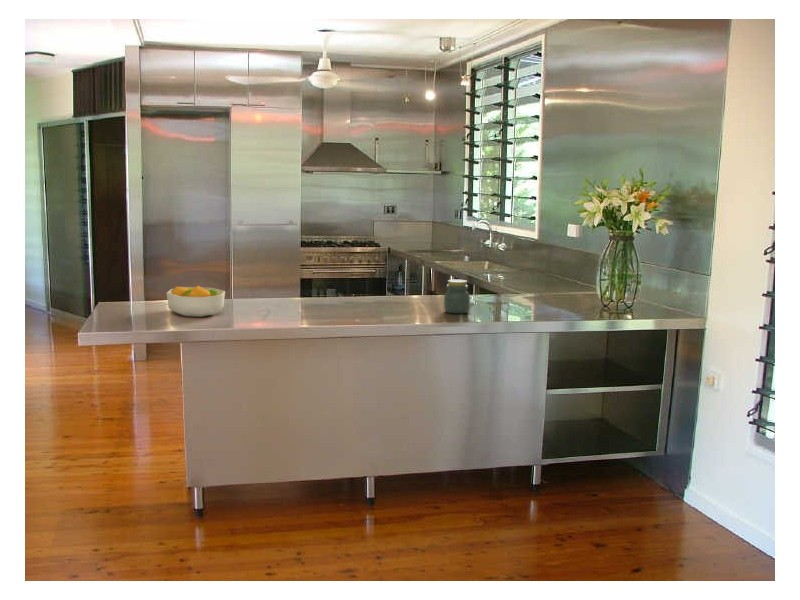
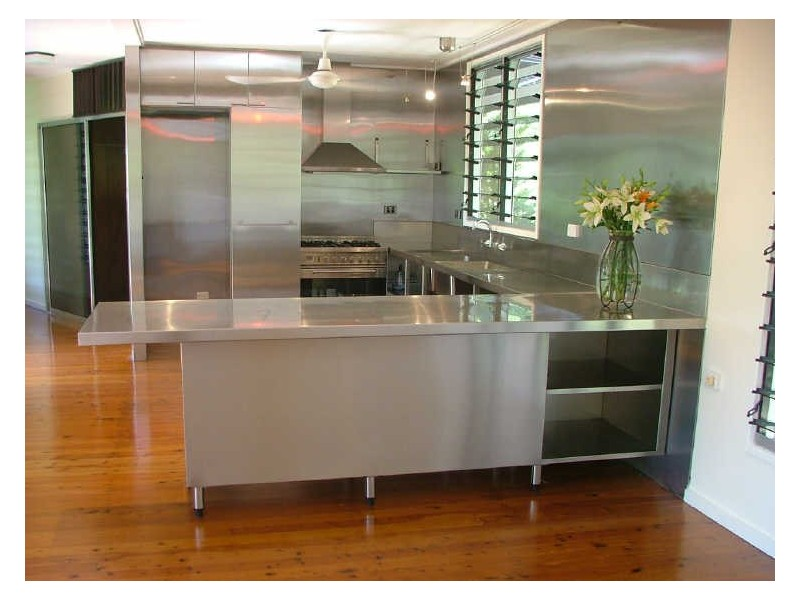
- jar [443,279,471,314]
- fruit bowl [166,285,226,318]
